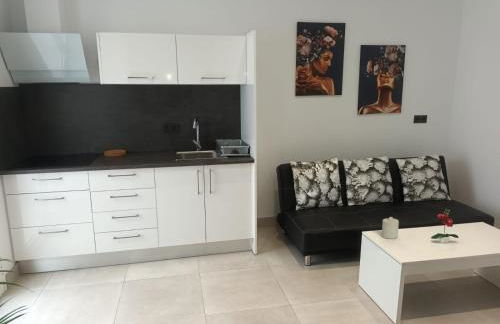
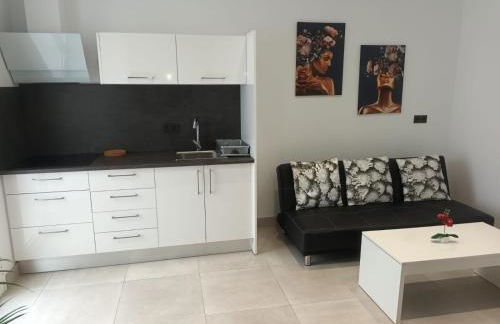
- candle [380,216,400,240]
